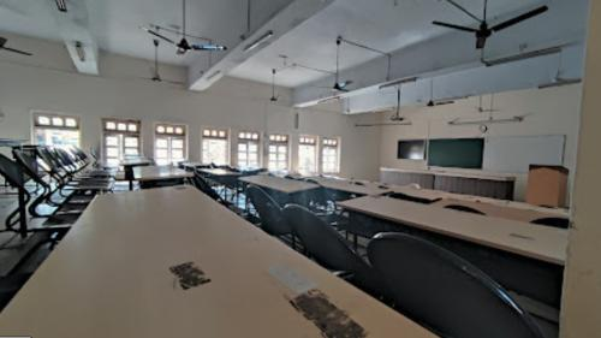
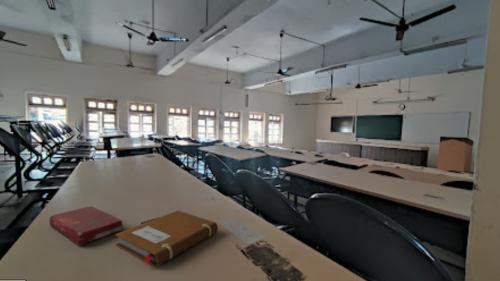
+ notebook [114,210,219,268]
+ book [48,205,123,246]
